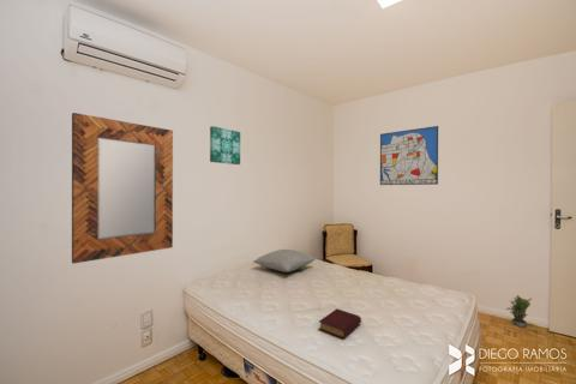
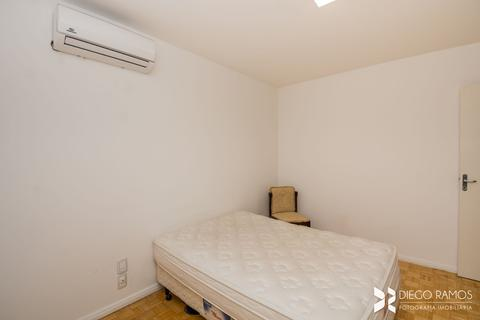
- wall art [209,125,241,166]
- pillow [252,248,317,274]
- potted plant [505,294,533,328]
- book [317,307,362,340]
- wall art [379,125,439,186]
- home mirror [71,112,174,265]
